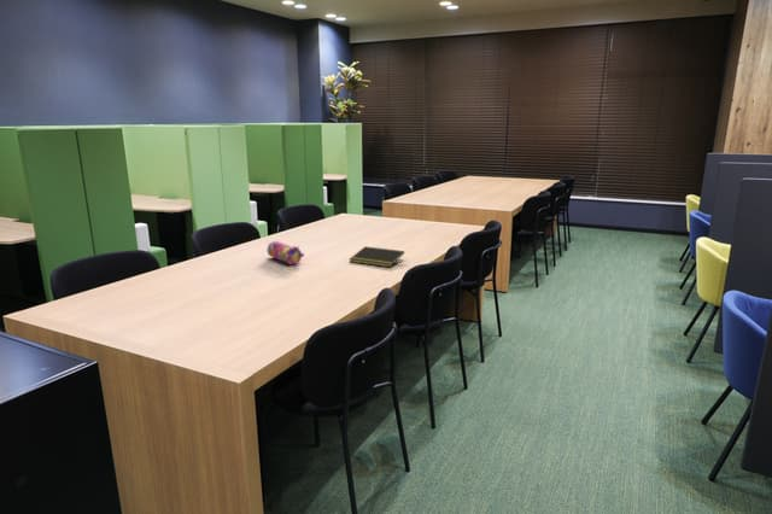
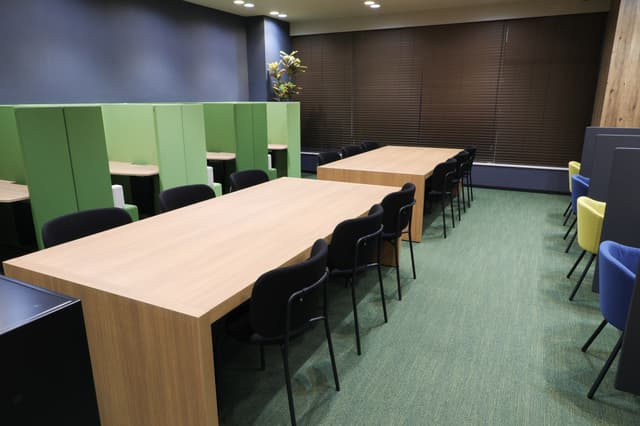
- pencil case [265,240,305,265]
- notepad [349,245,405,268]
